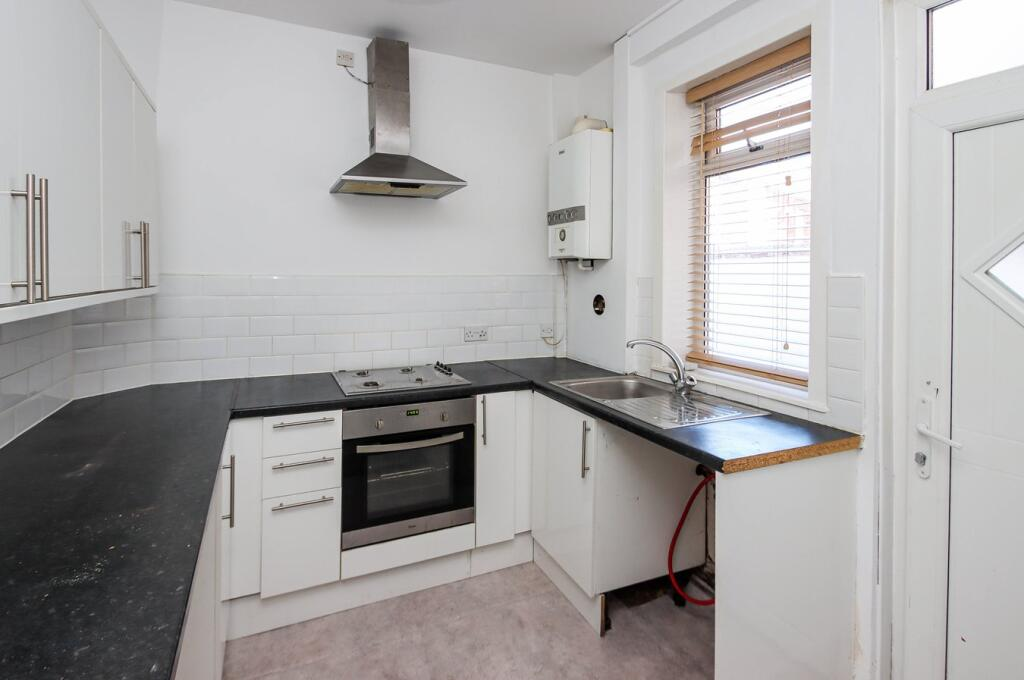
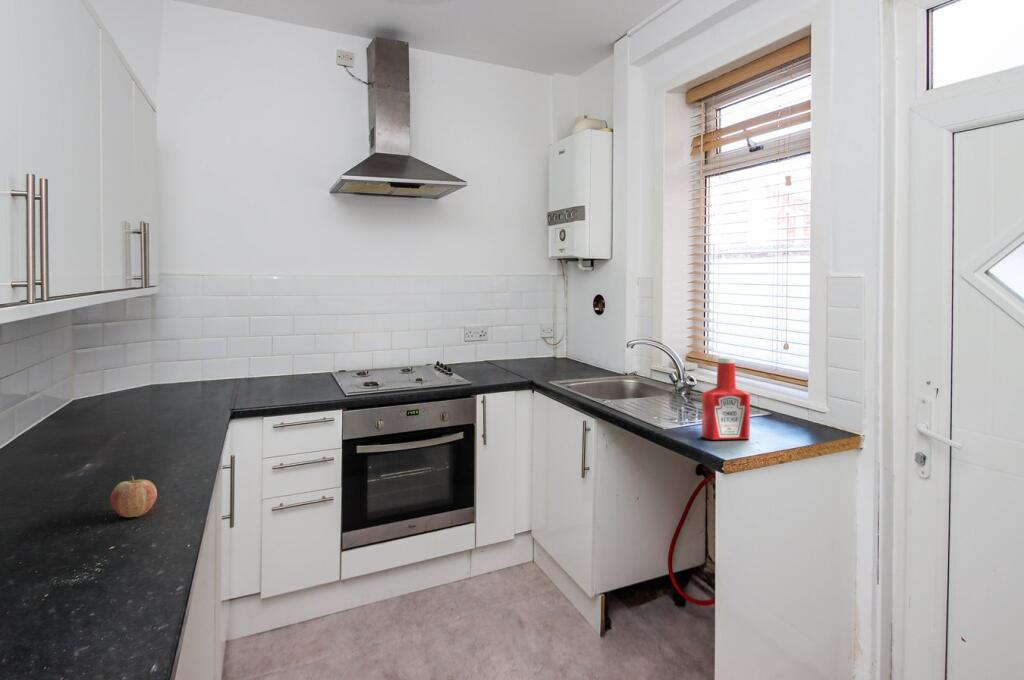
+ fruit [109,475,158,518]
+ soap bottle [701,356,751,441]
